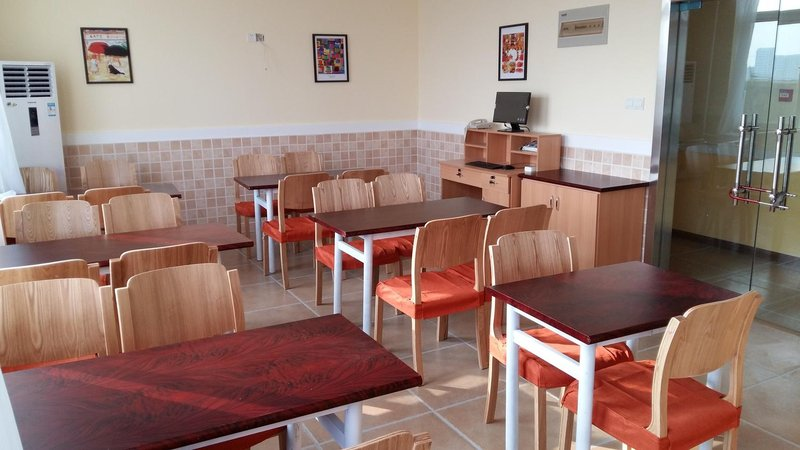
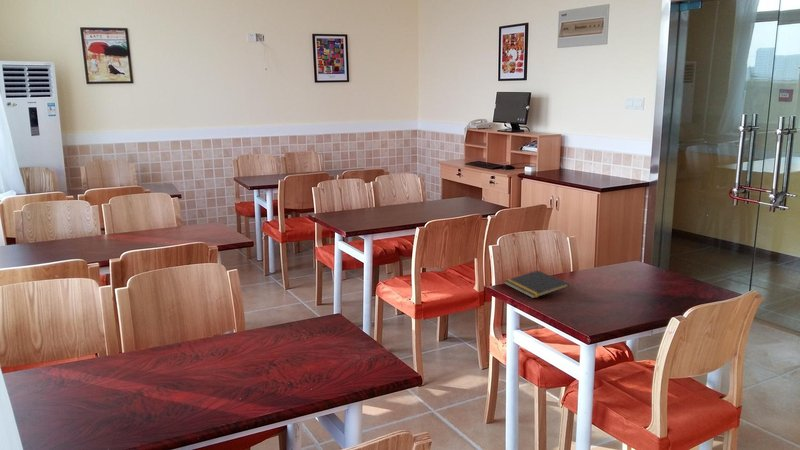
+ notepad [504,269,570,299]
